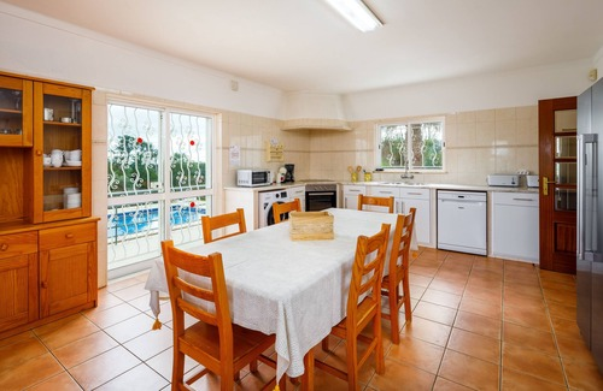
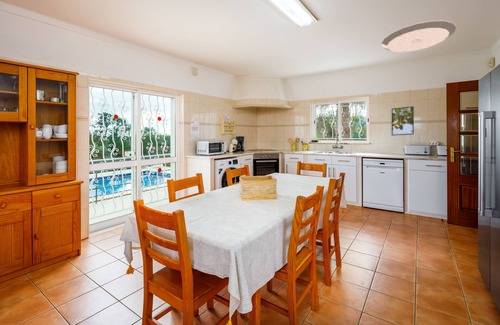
+ ceiling light fixture [381,20,457,53]
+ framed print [391,105,415,137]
